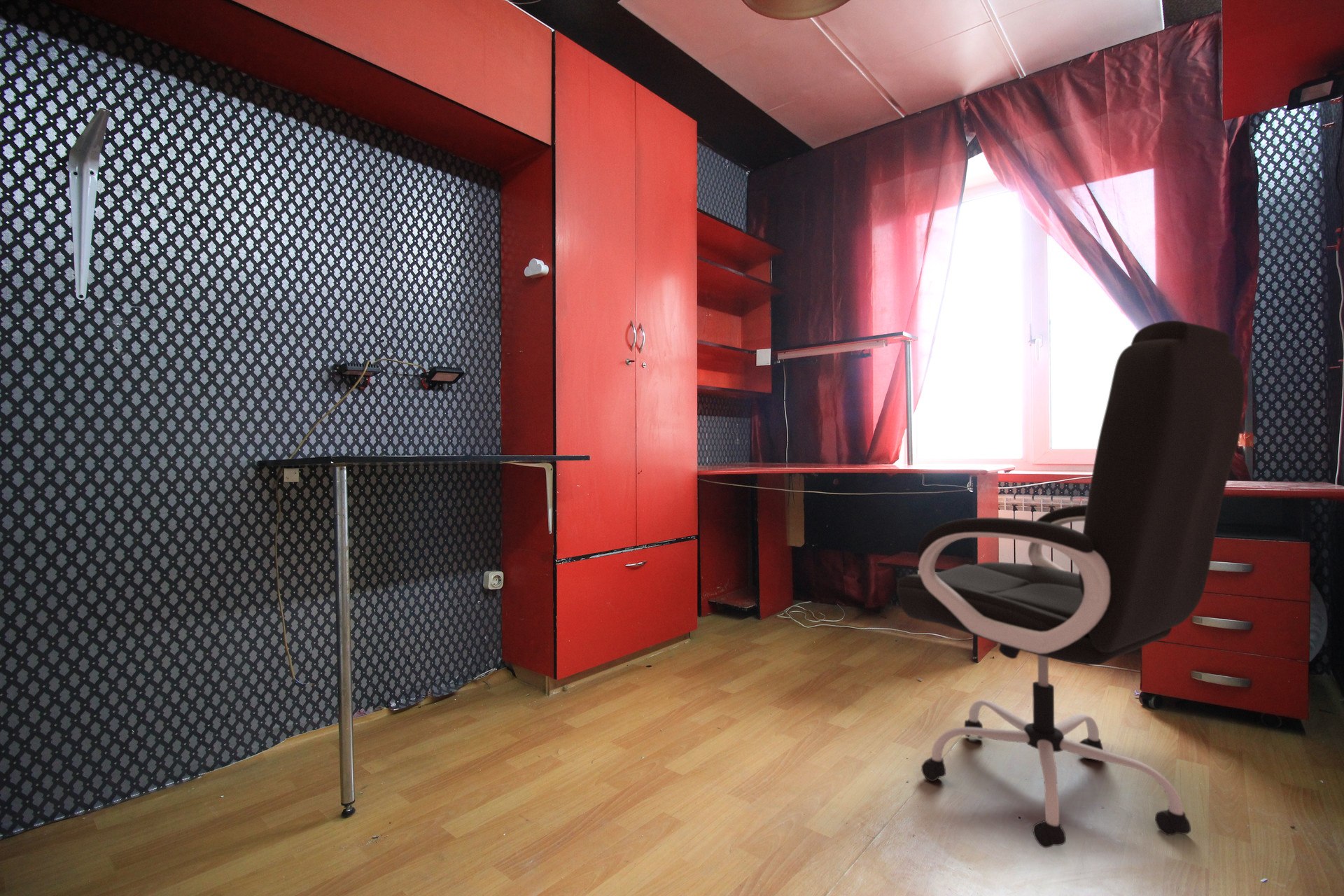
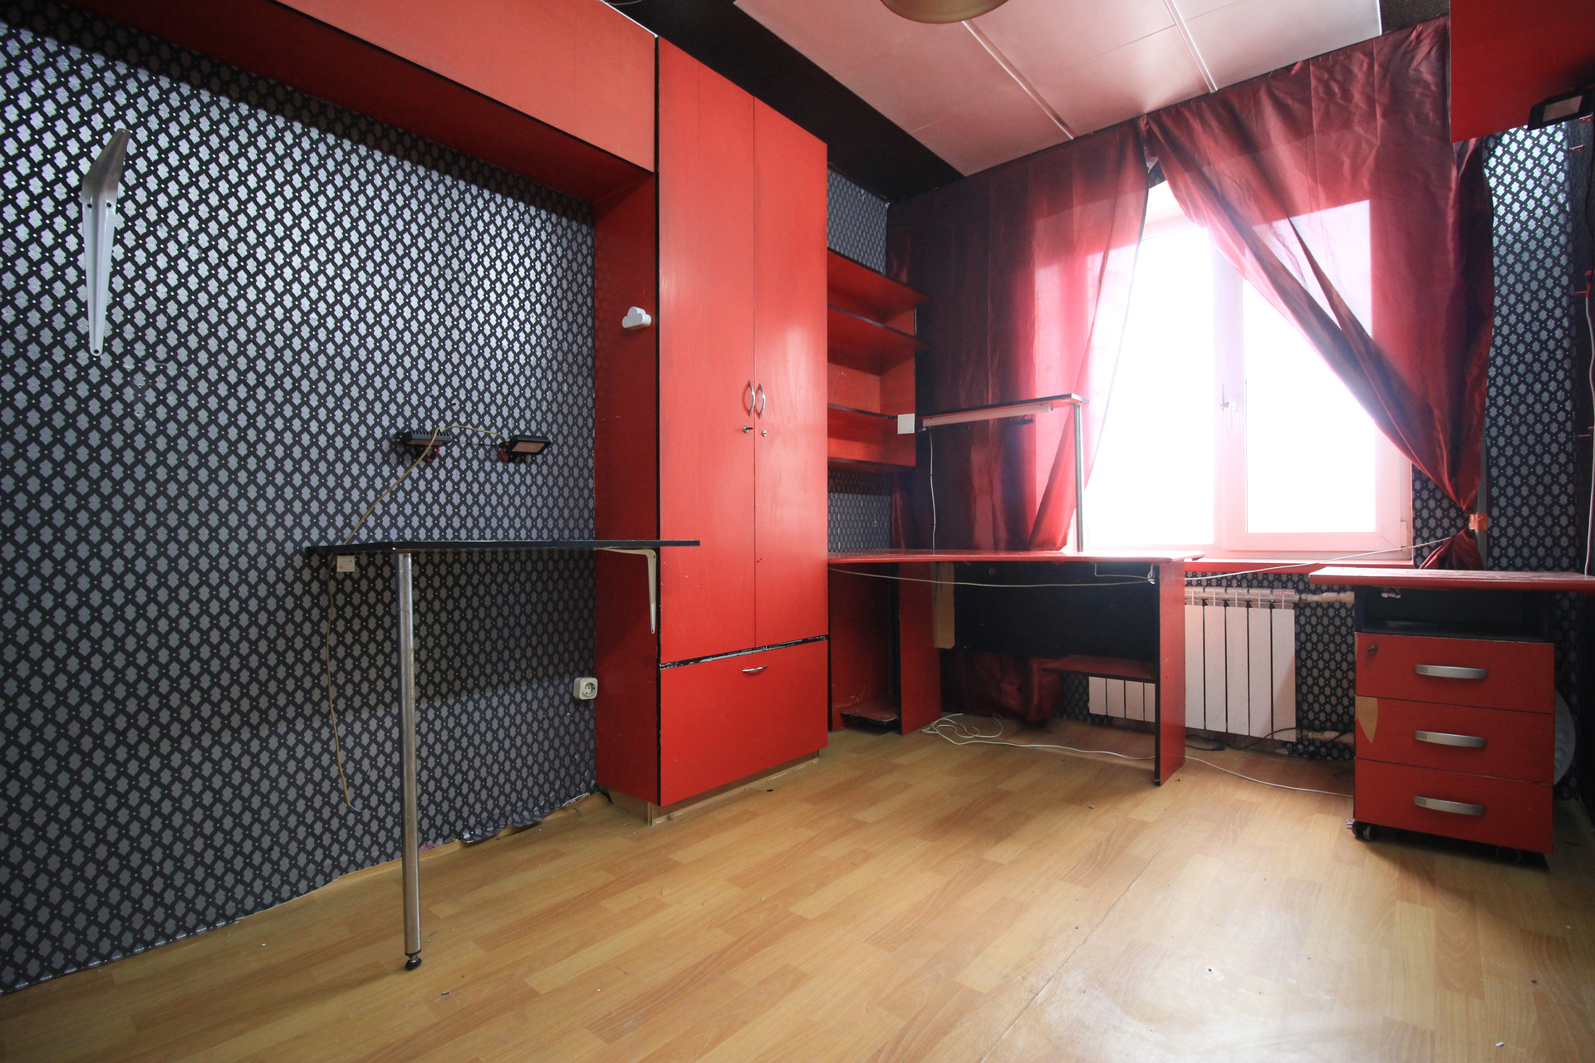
- office chair [896,320,1245,848]
